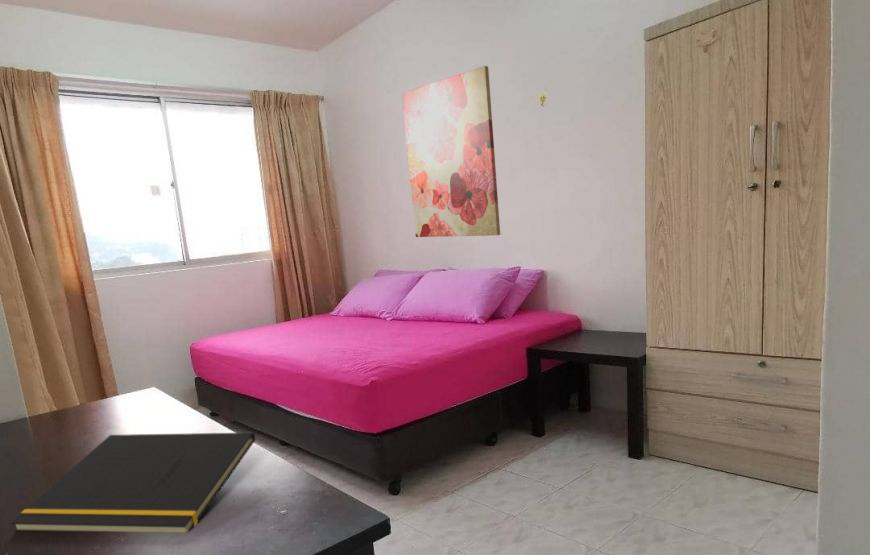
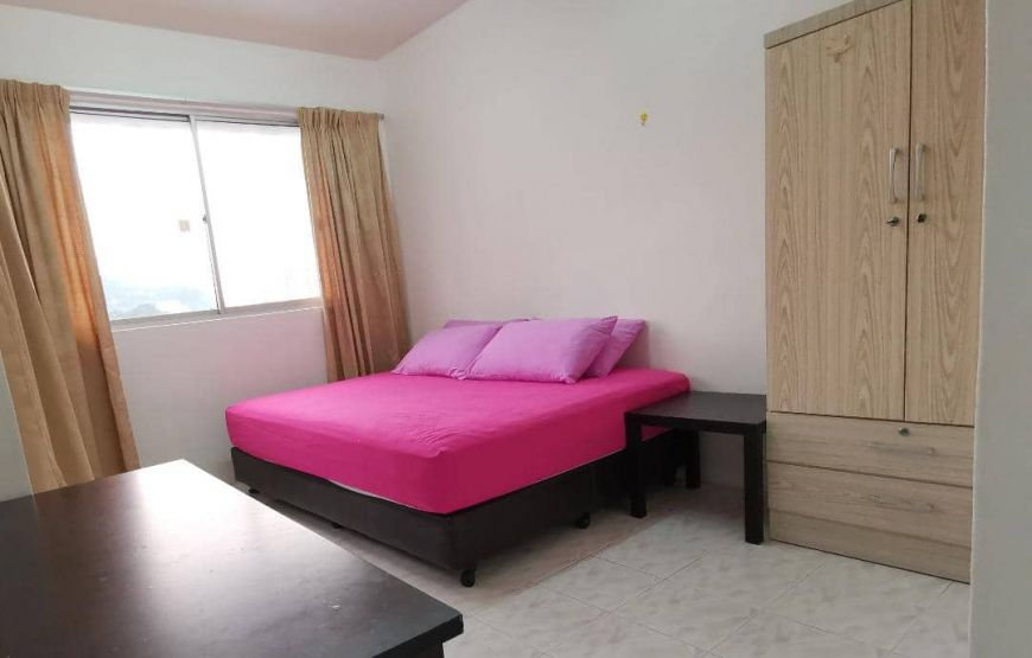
- wall art [401,65,501,238]
- notepad [9,431,256,533]
